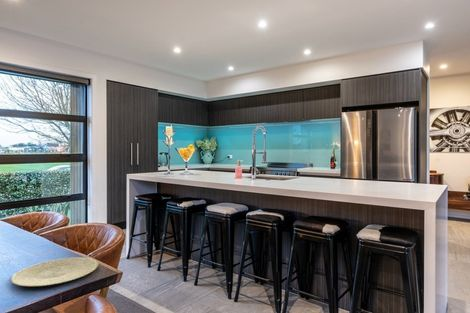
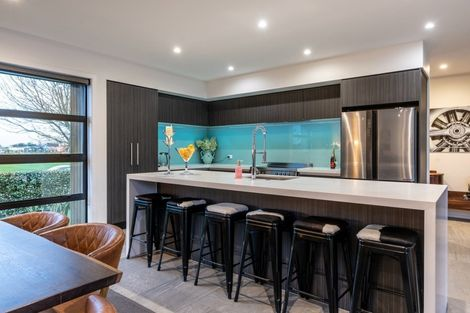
- plate [10,257,99,287]
